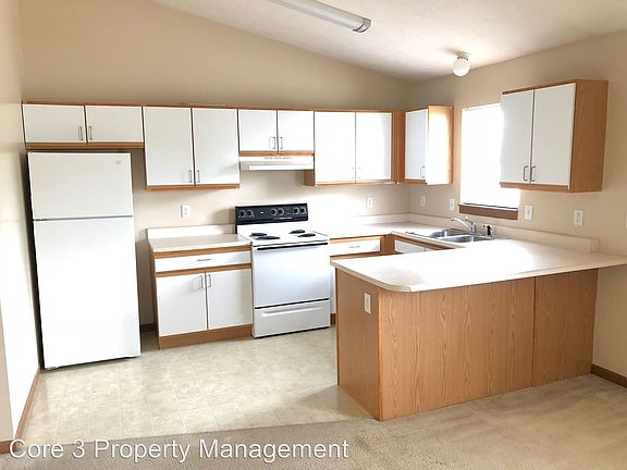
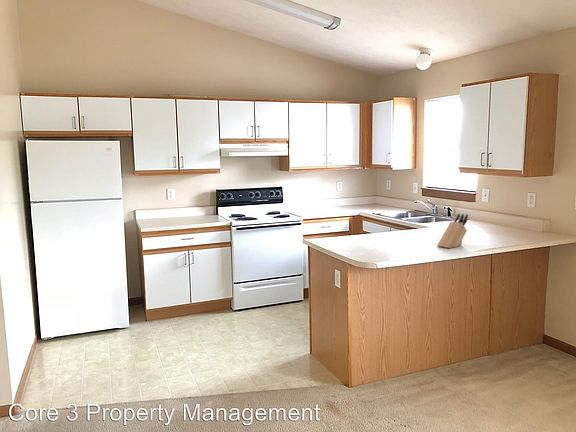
+ knife block [436,213,469,249]
